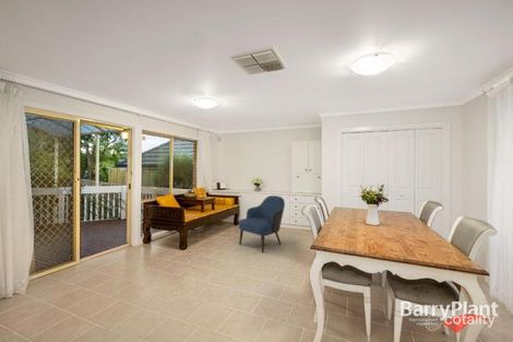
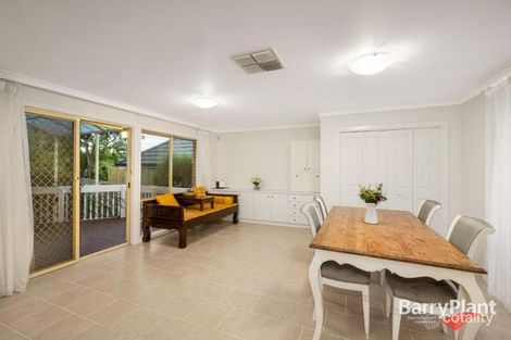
- armchair [238,194,286,253]
